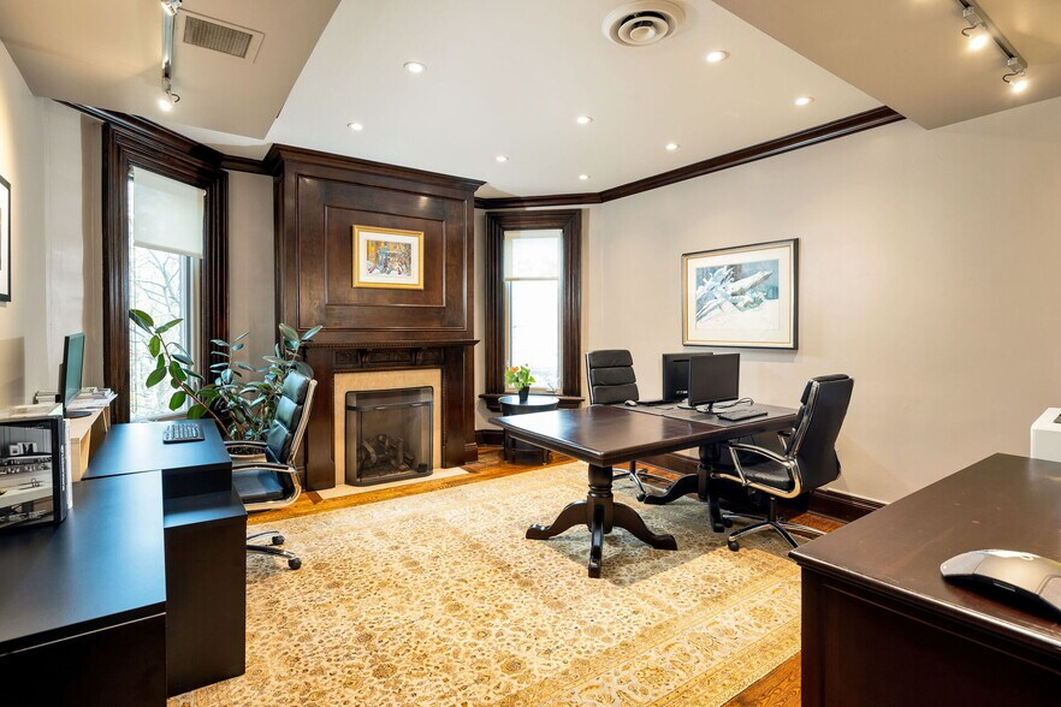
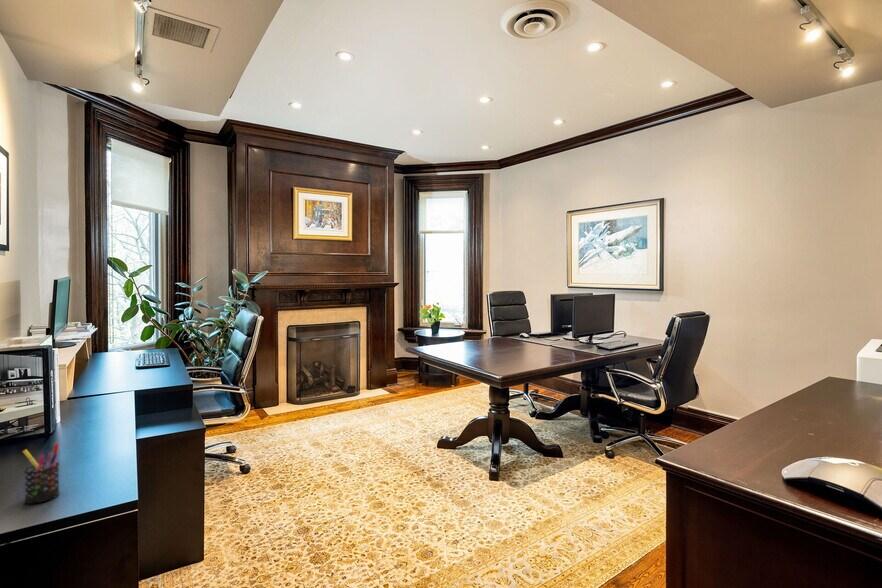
+ pen holder [21,442,61,505]
